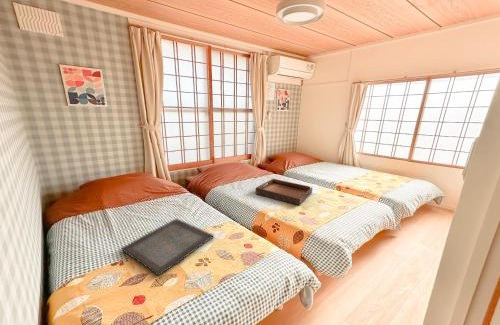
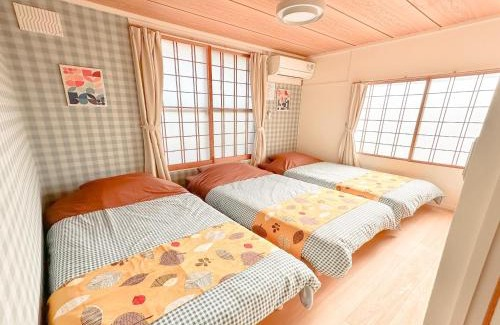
- serving tray [255,178,313,207]
- serving tray [120,218,214,276]
